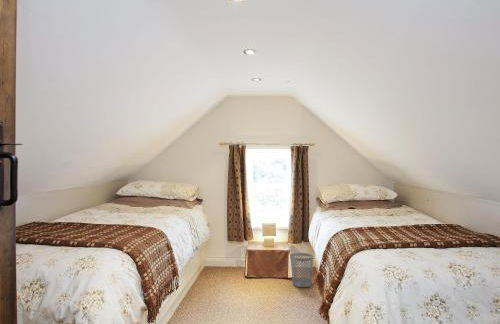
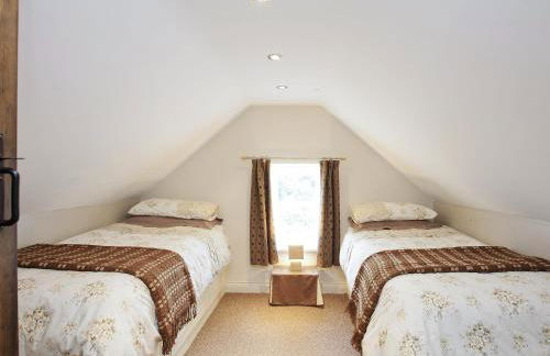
- wastebasket [289,252,315,288]
